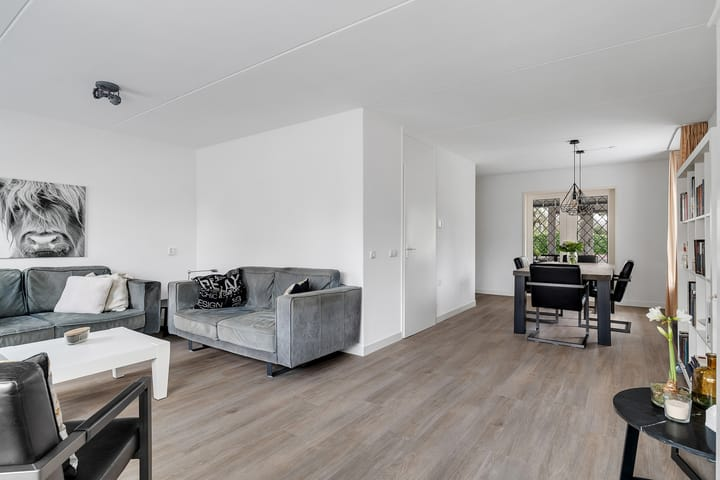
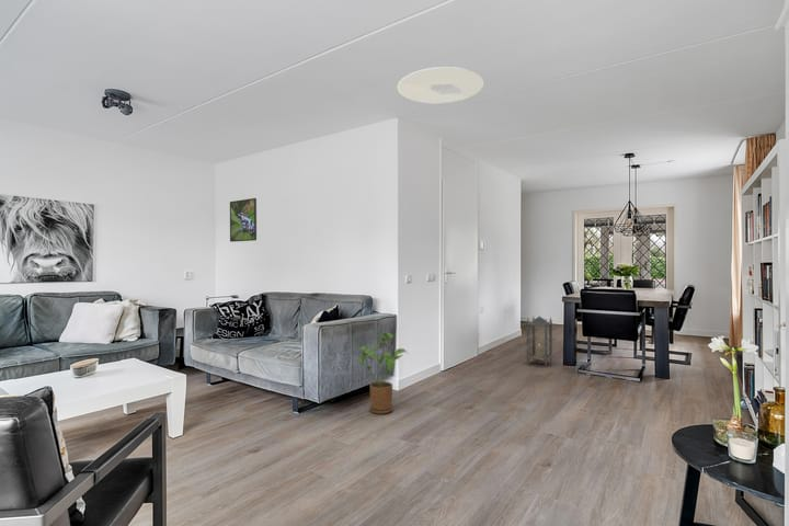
+ ceiling light [397,66,484,104]
+ house plant [358,332,409,415]
+ lantern [526,316,553,367]
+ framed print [229,197,258,243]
